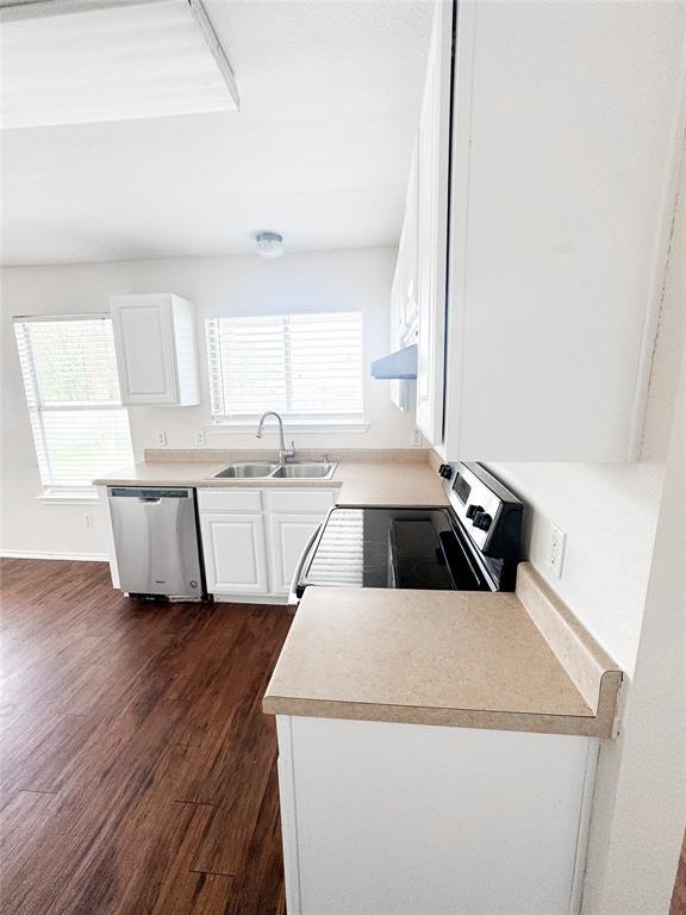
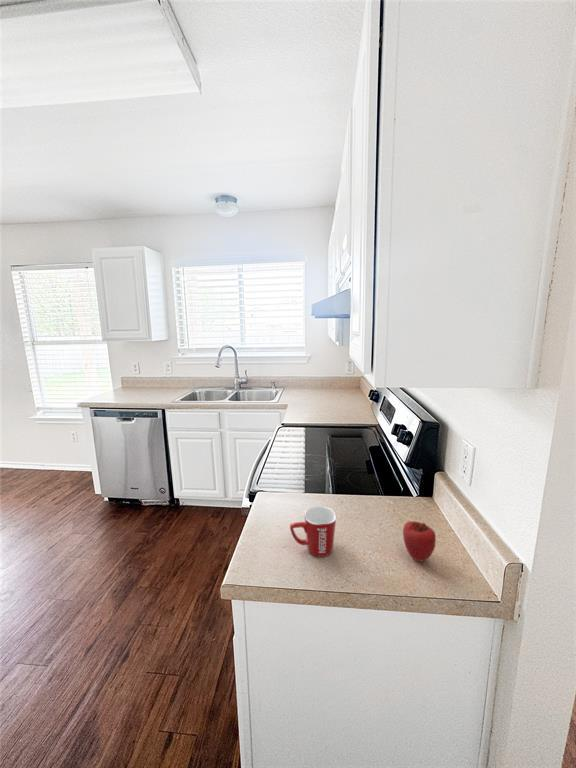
+ mug [289,505,337,558]
+ apple [402,520,437,563]
